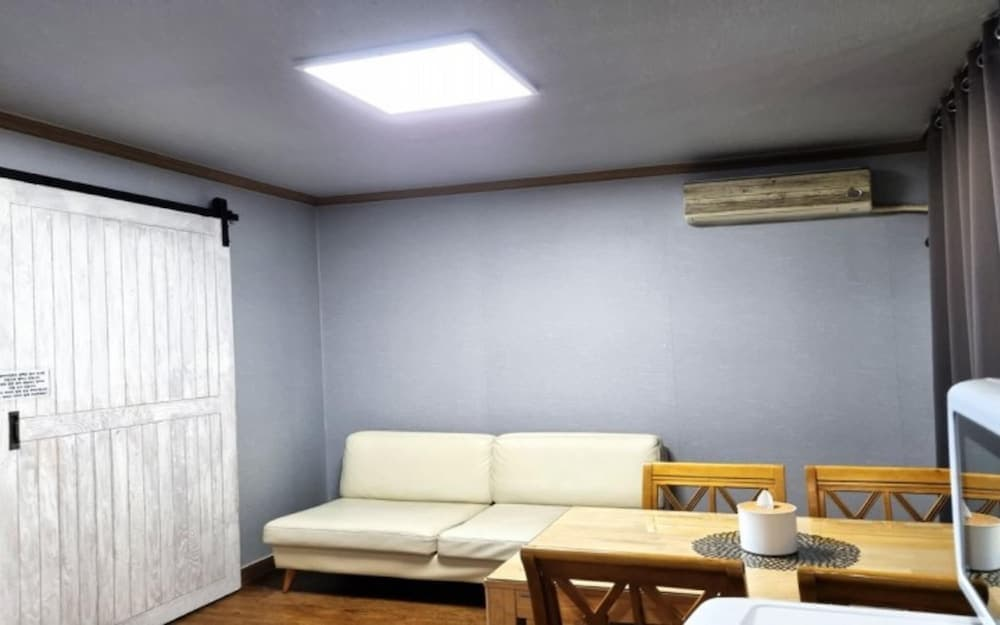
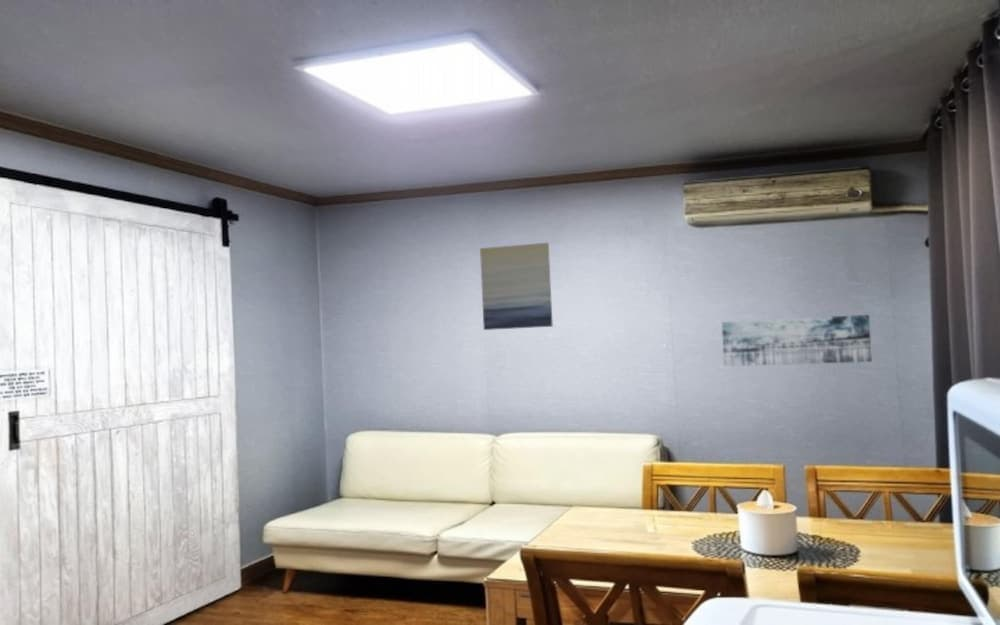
+ wall art [479,242,554,331]
+ wall art [721,314,873,367]
